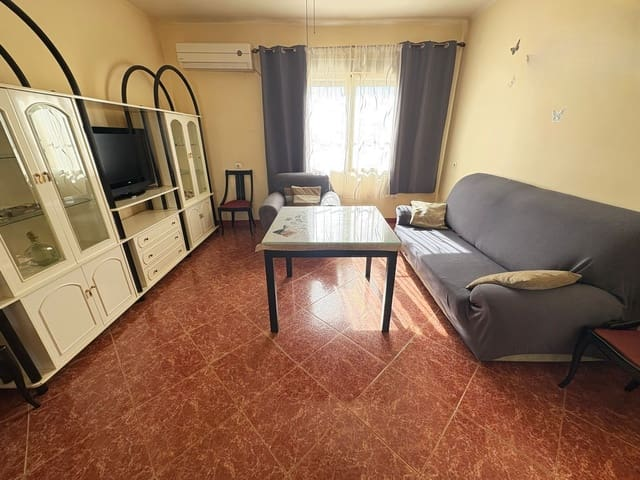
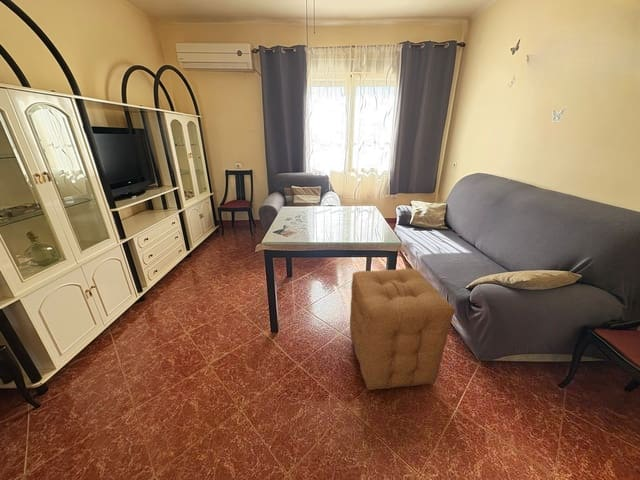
+ ottoman [349,268,456,391]
